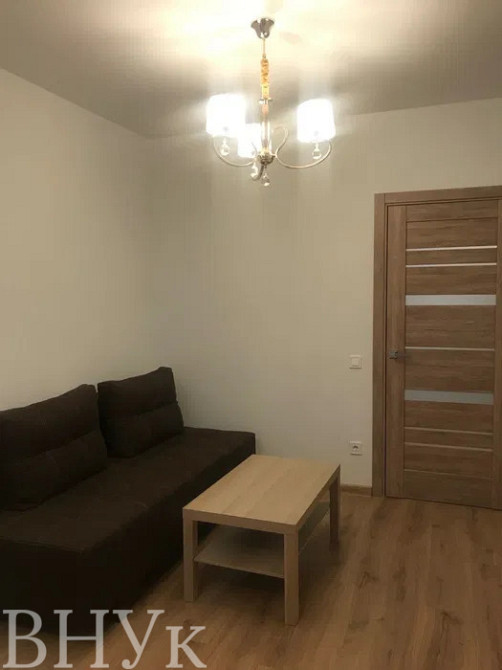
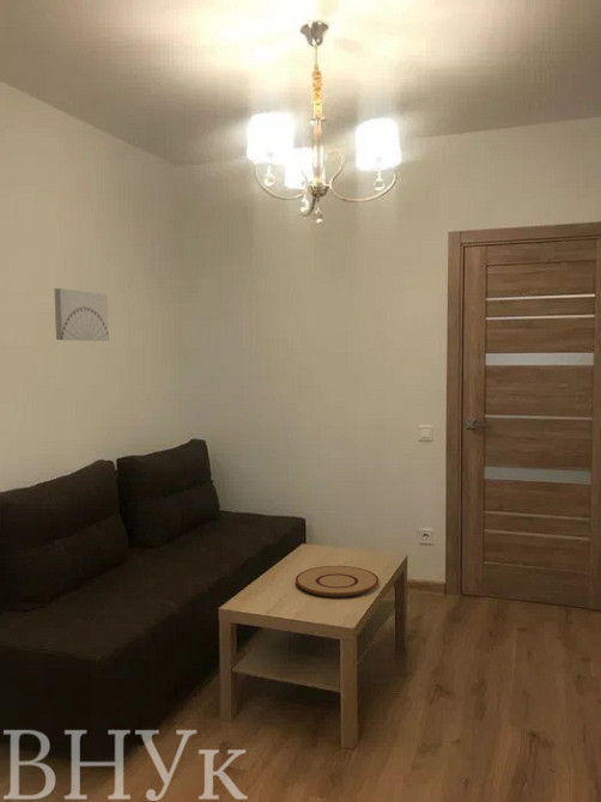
+ wall art [53,287,110,342]
+ plate [295,565,380,597]
